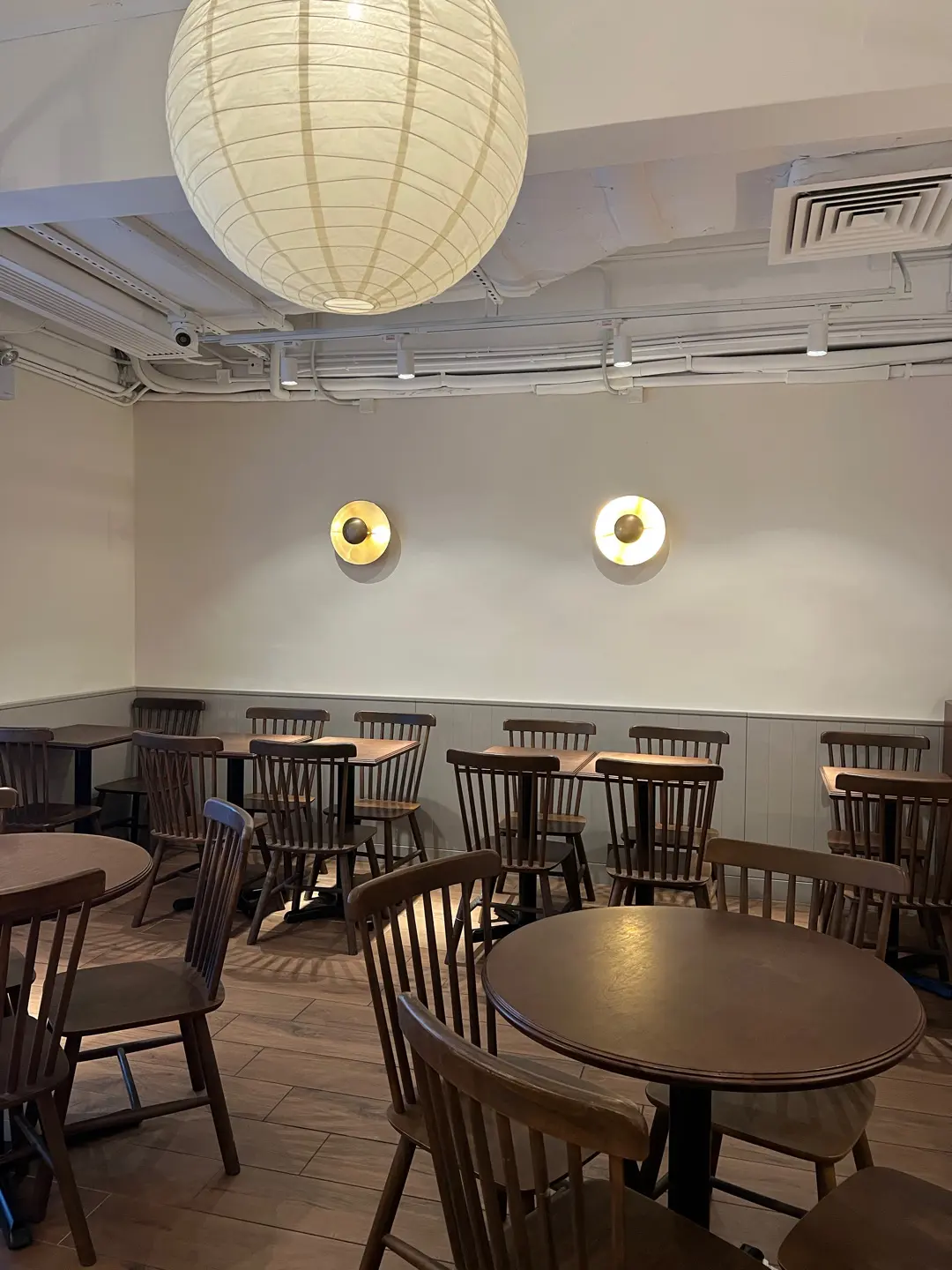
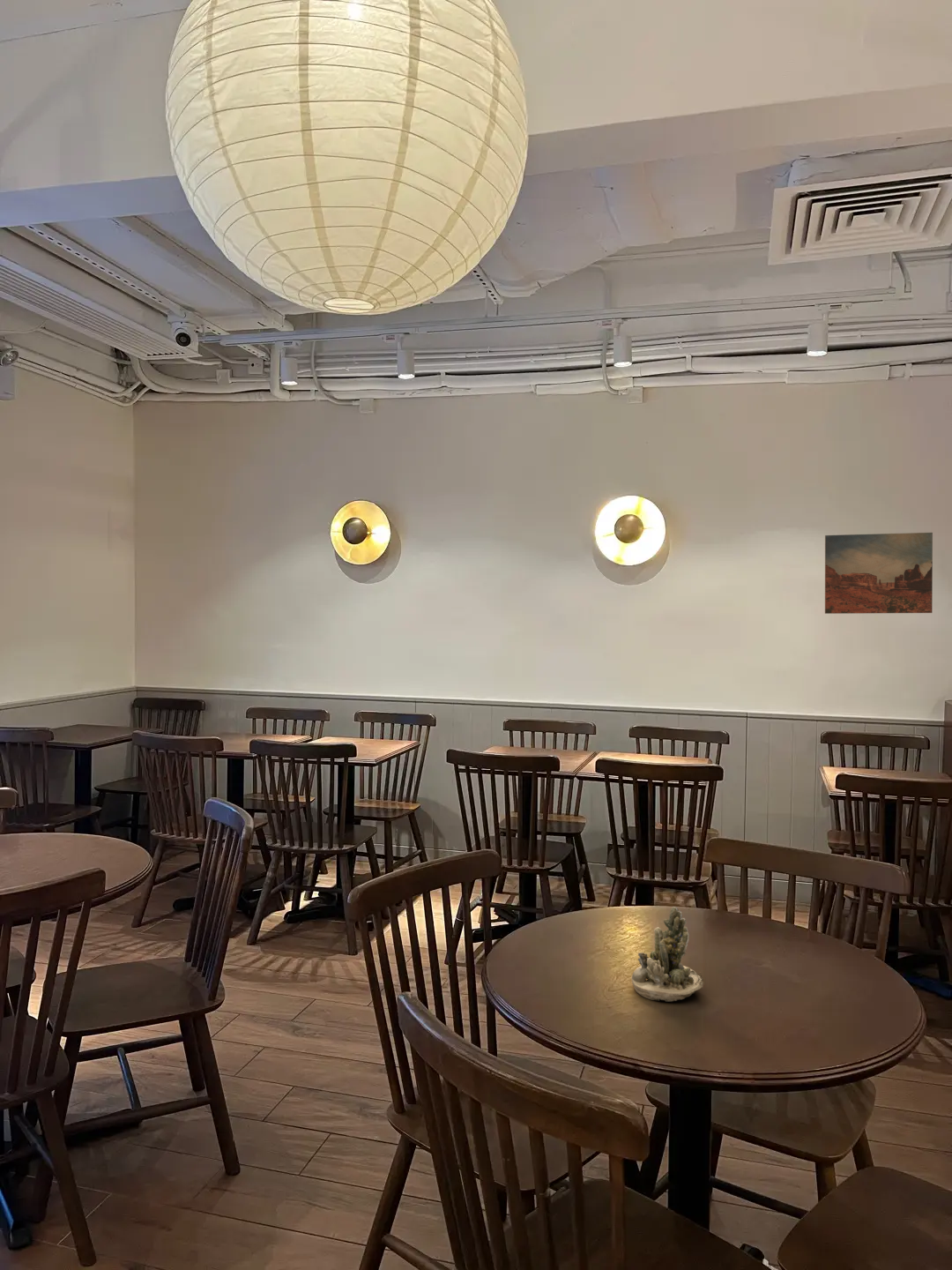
+ succulent planter [631,906,704,1003]
+ wall art [824,532,933,615]
